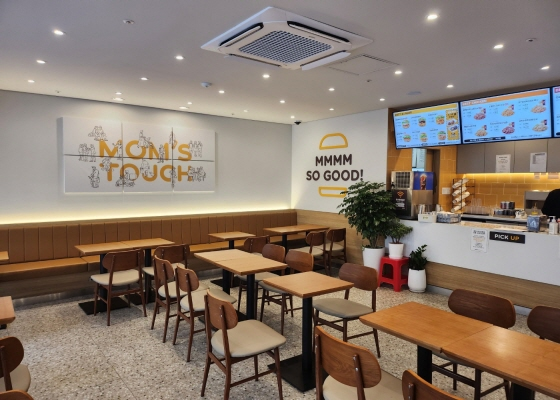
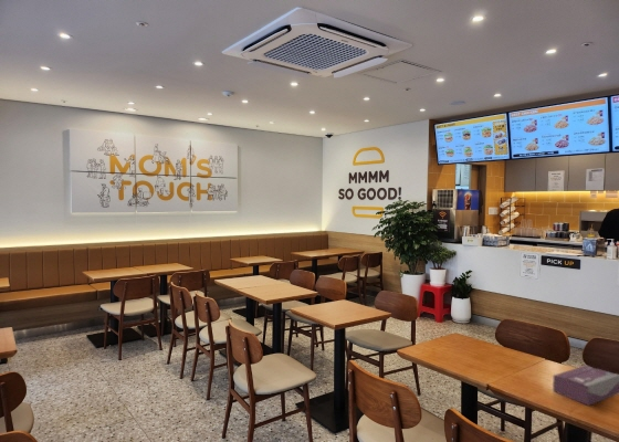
+ tissue box [552,365,619,407]
